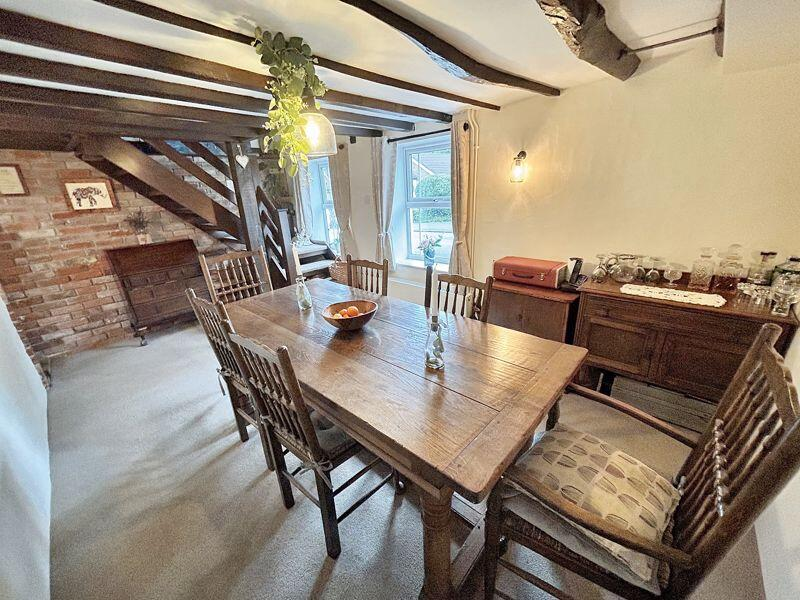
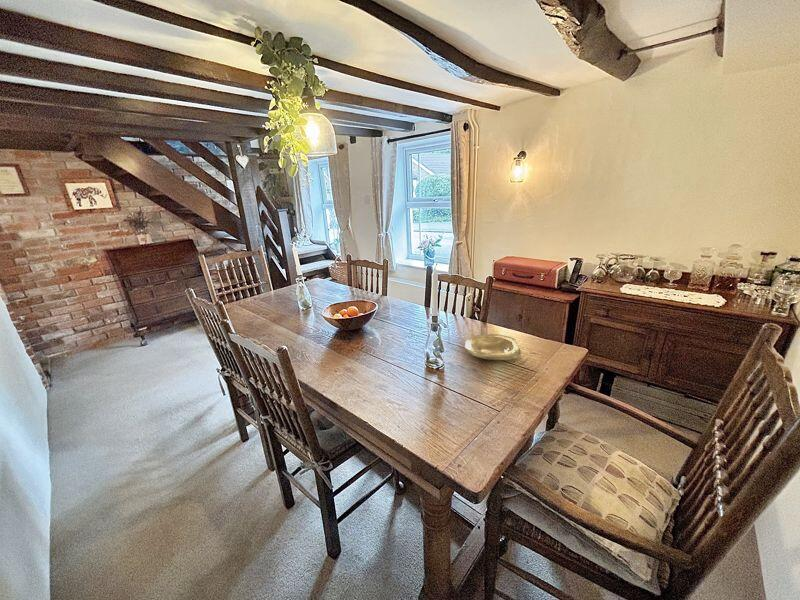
+ plate [464,333,522,361]
